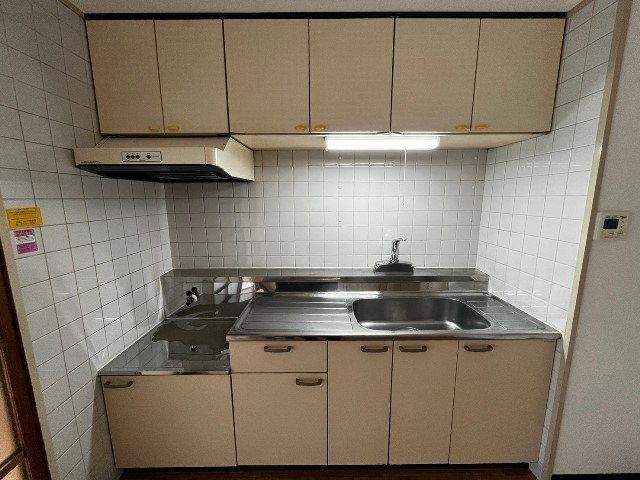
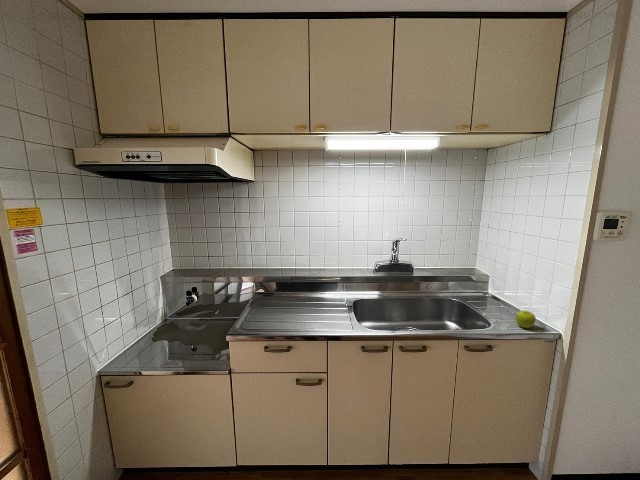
+ fruit [514,309,537,329]
